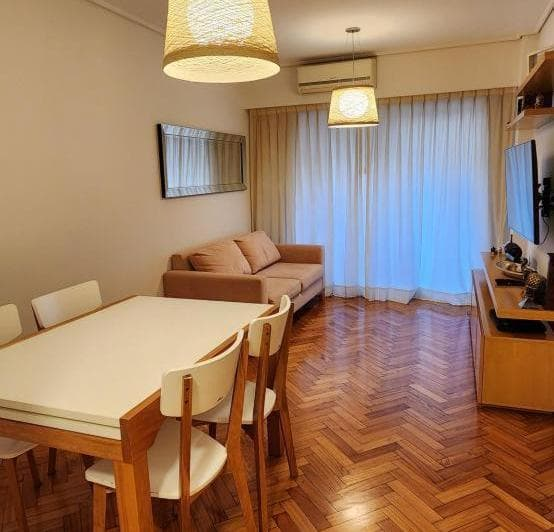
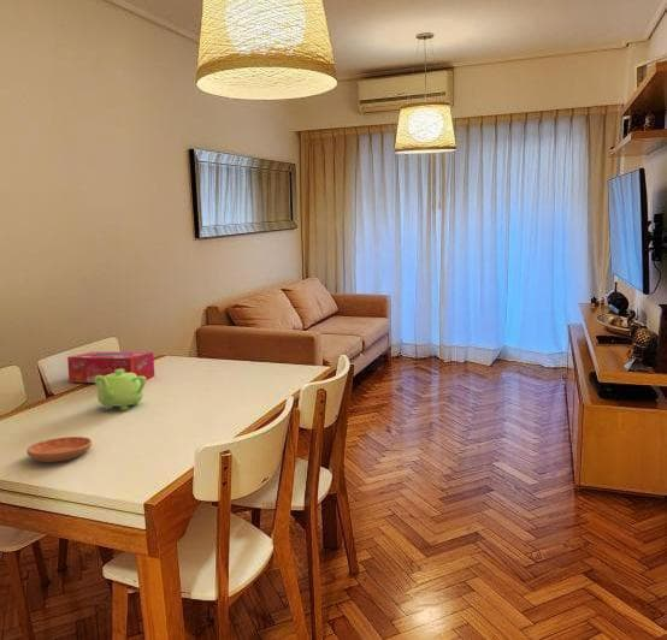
+ teapot [94,369,147,411]
+ saucer [25,435,93,463]
+ tissue box [66,350,155,384]
